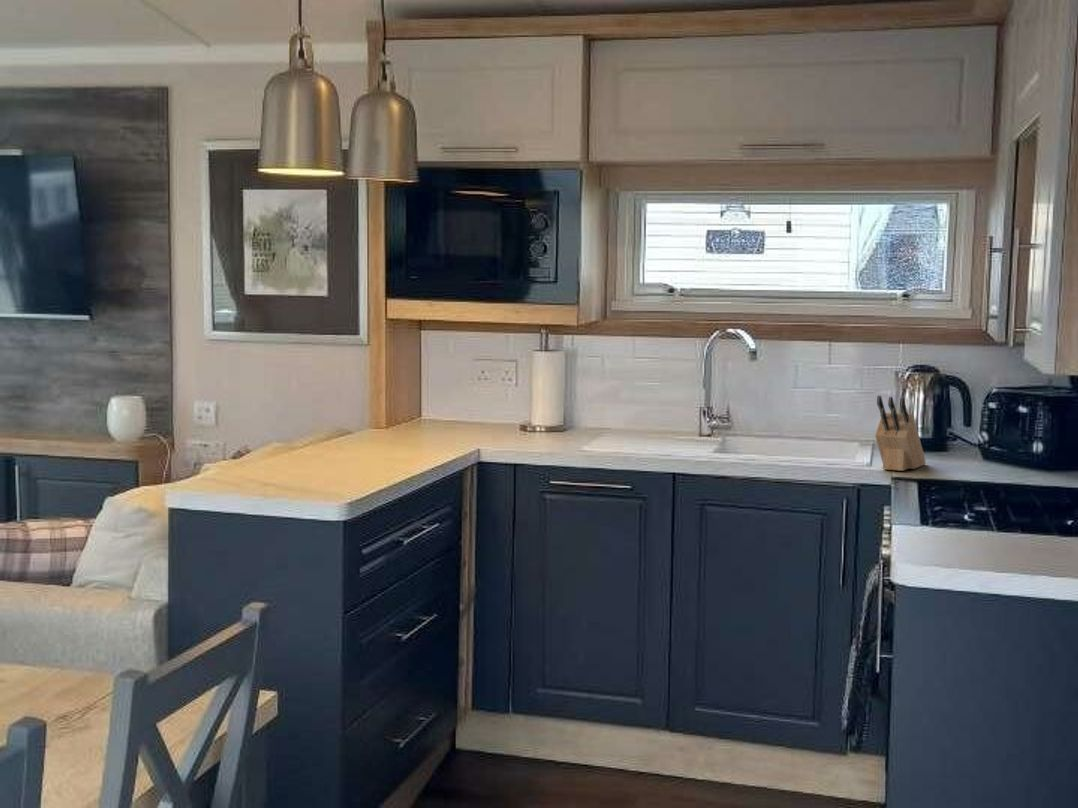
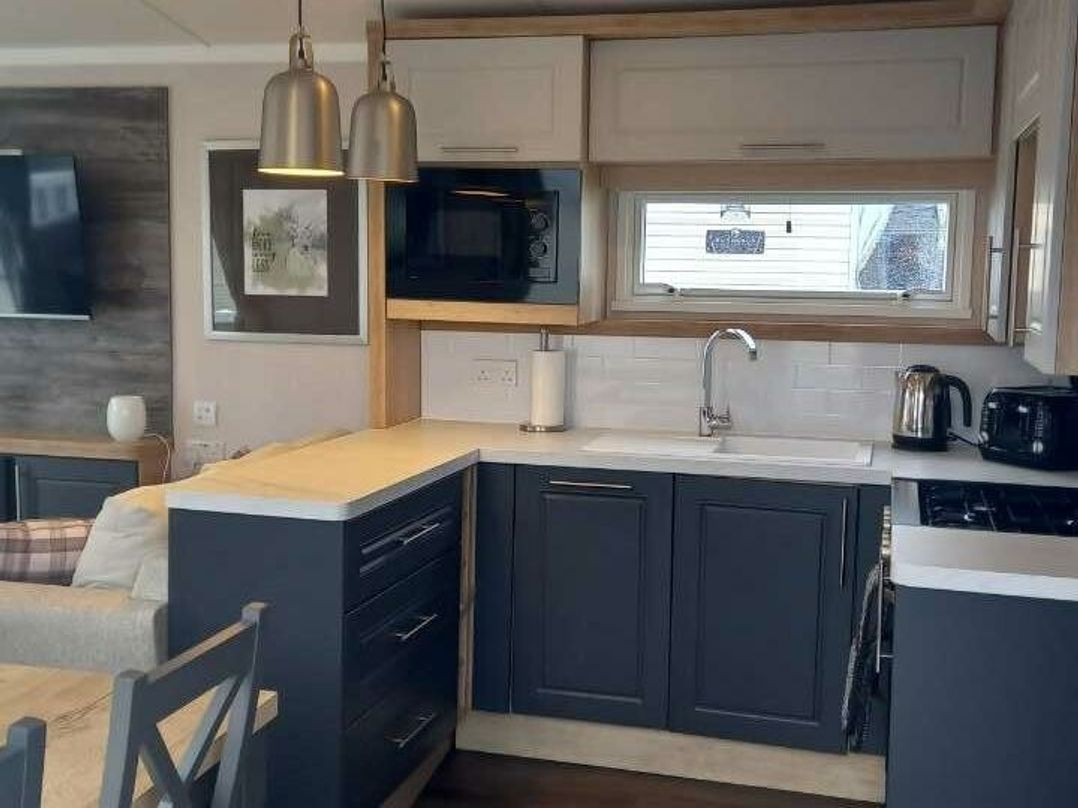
- knife block [874,394,927,472]
